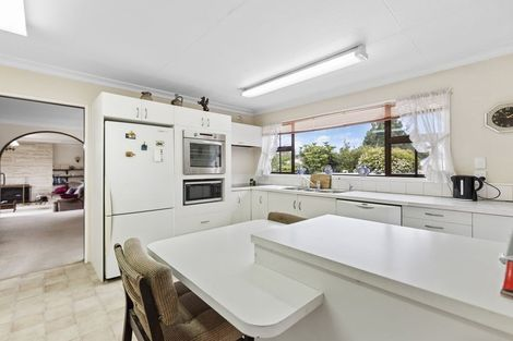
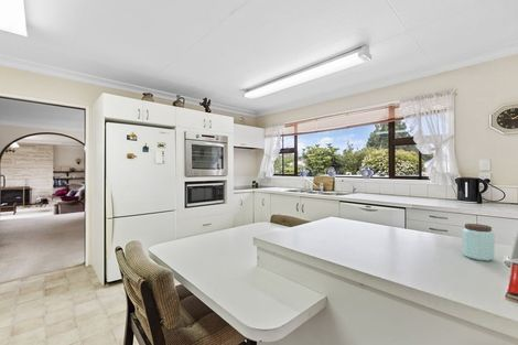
+ peanut butter [461,223,495,262]
